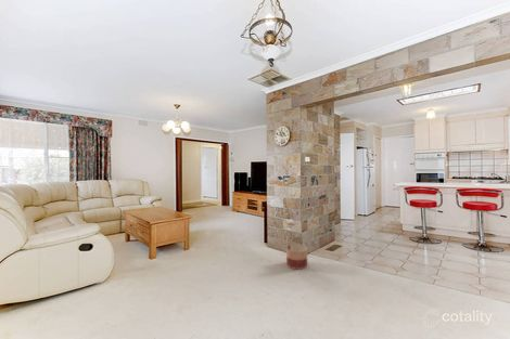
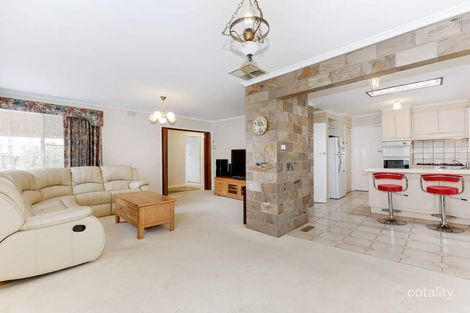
- basket [285,235,308,270]
